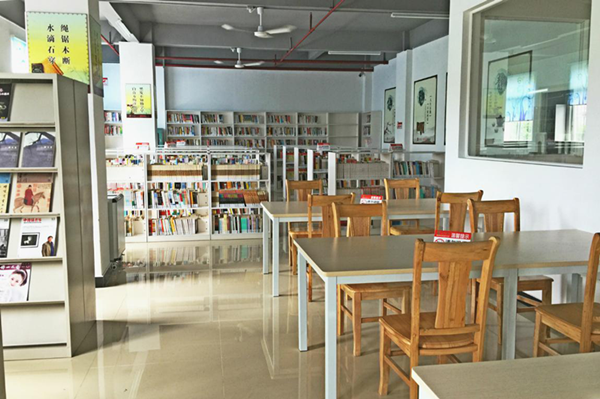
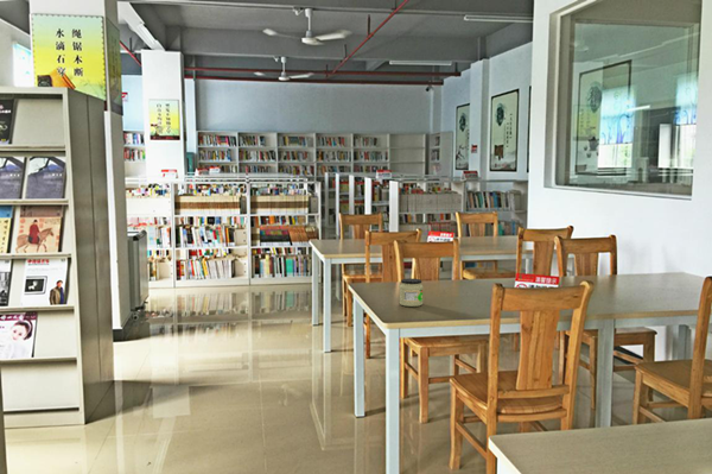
+ jar [399,278,424,308]
